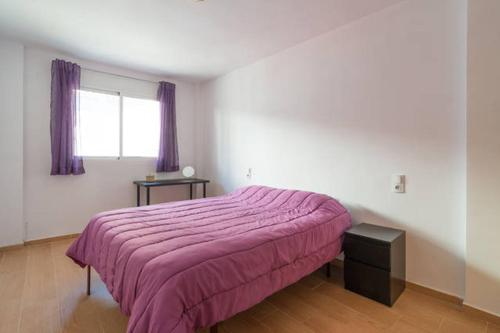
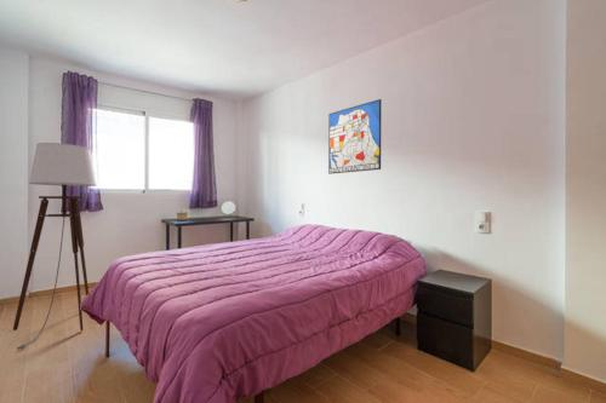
+ floor lamp [12,142,97,351]
+ wall art [327,98,383,175]
